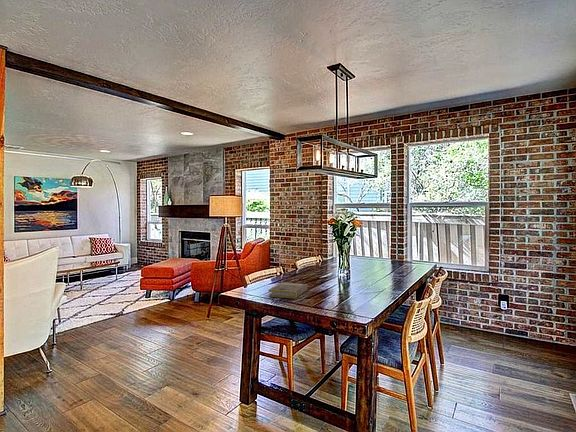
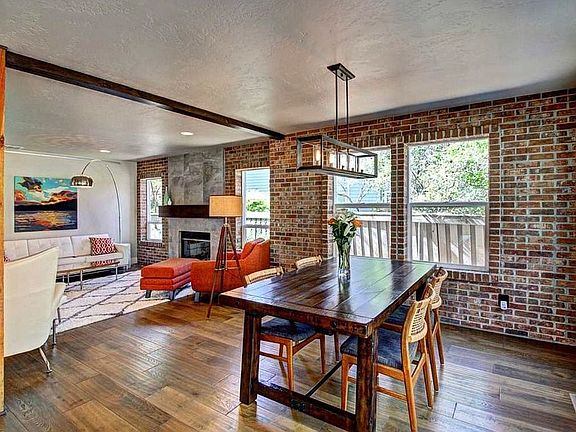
- book [267,282,308,300]
